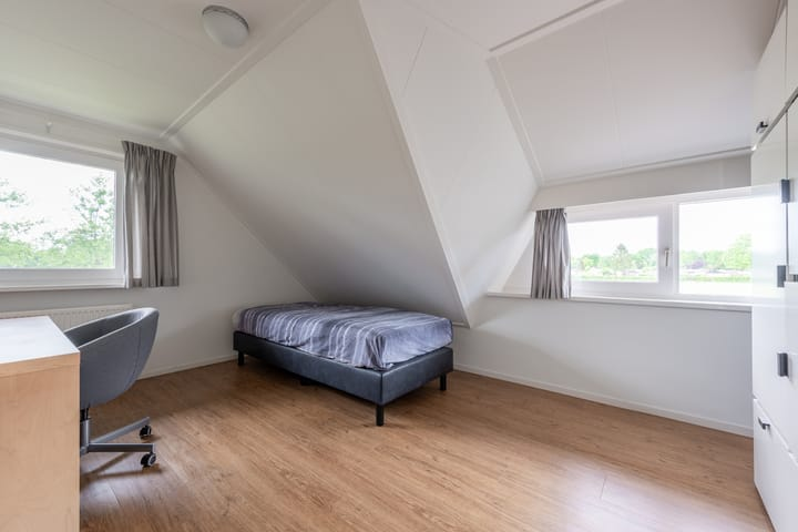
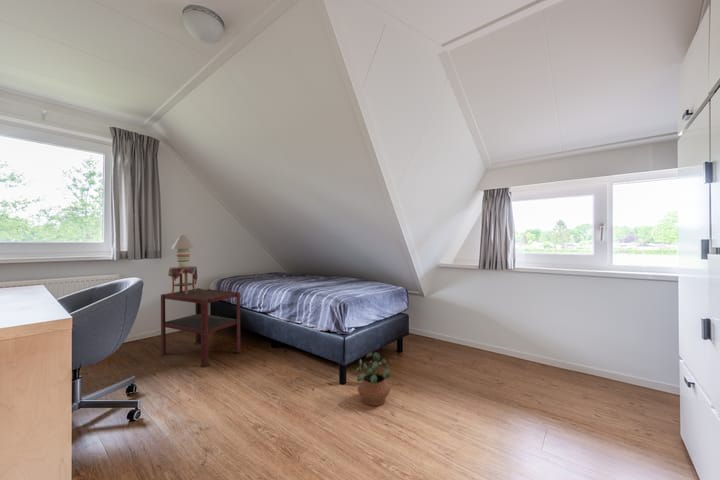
+ table lamp [167,234,212,295]
+ potted plant [353,351,392,407]
+ side table [160,287,242,368]
